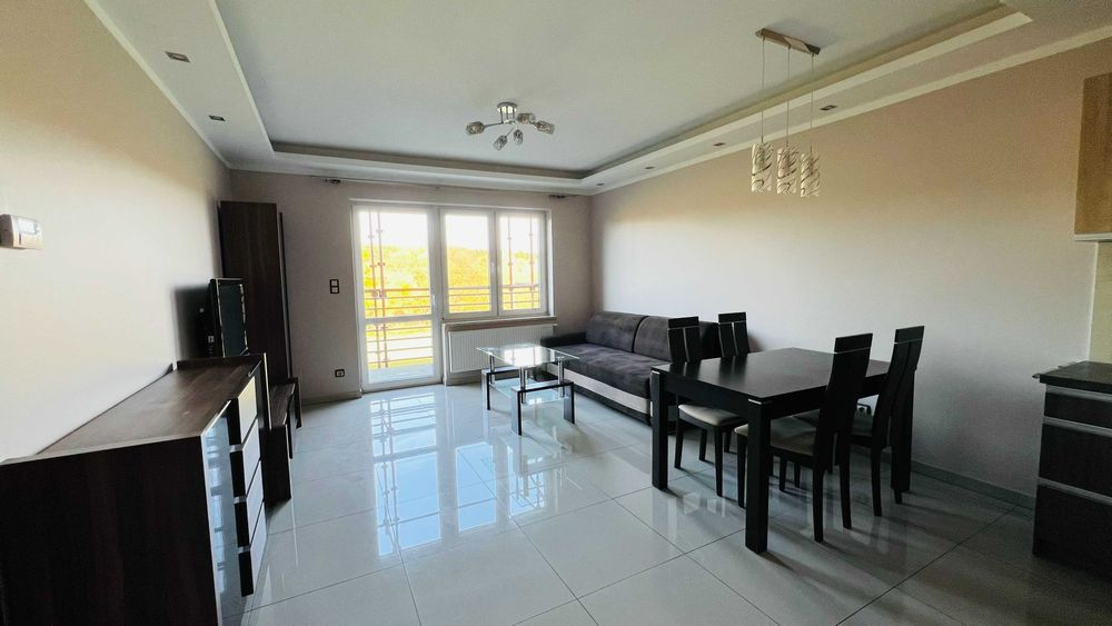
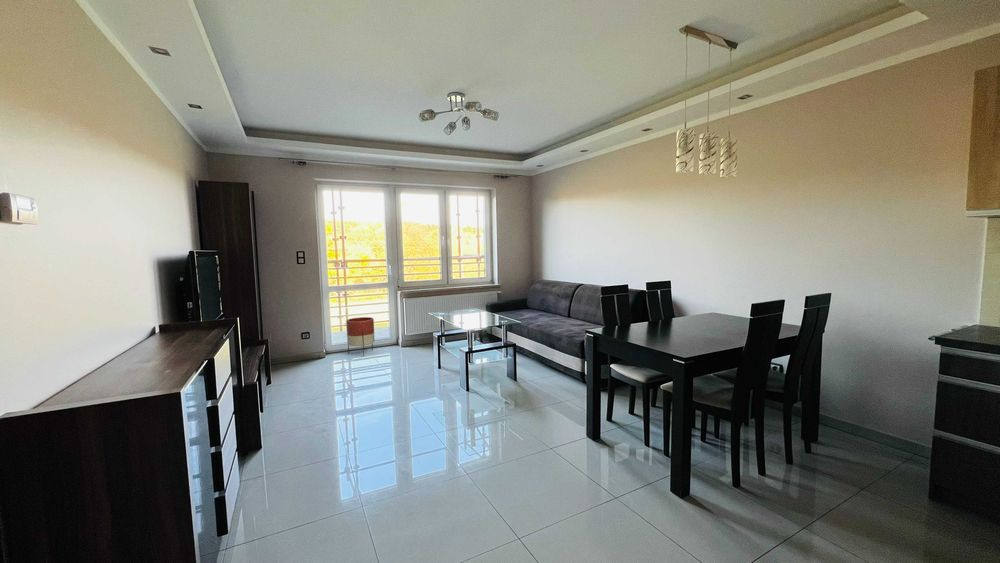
+ planter [345,316,376,356]
